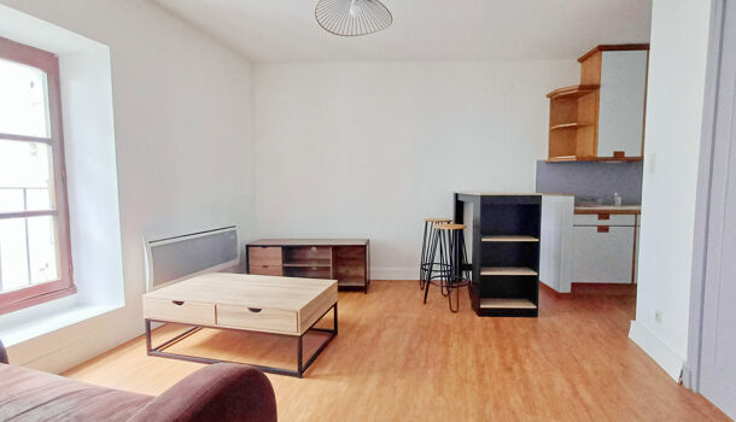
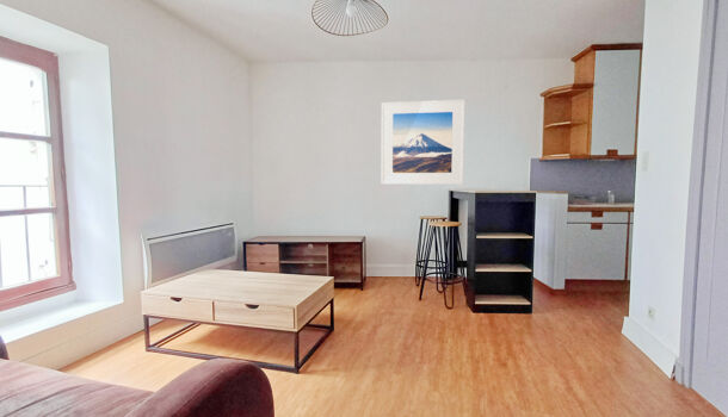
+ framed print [381,99,465,186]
